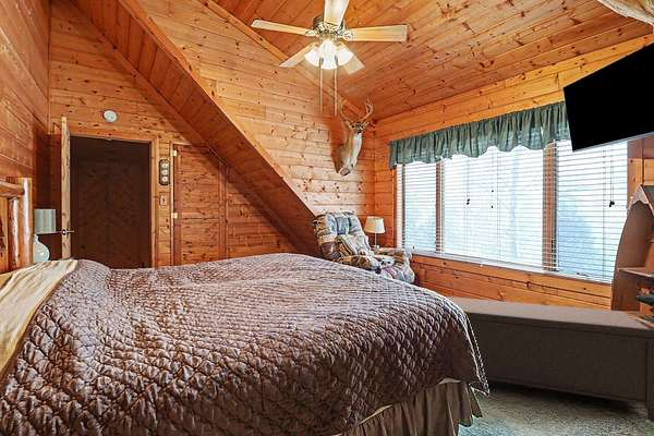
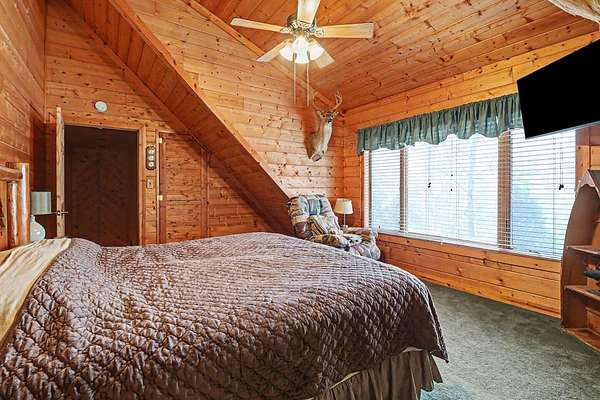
- bench [445,295,654,423]
